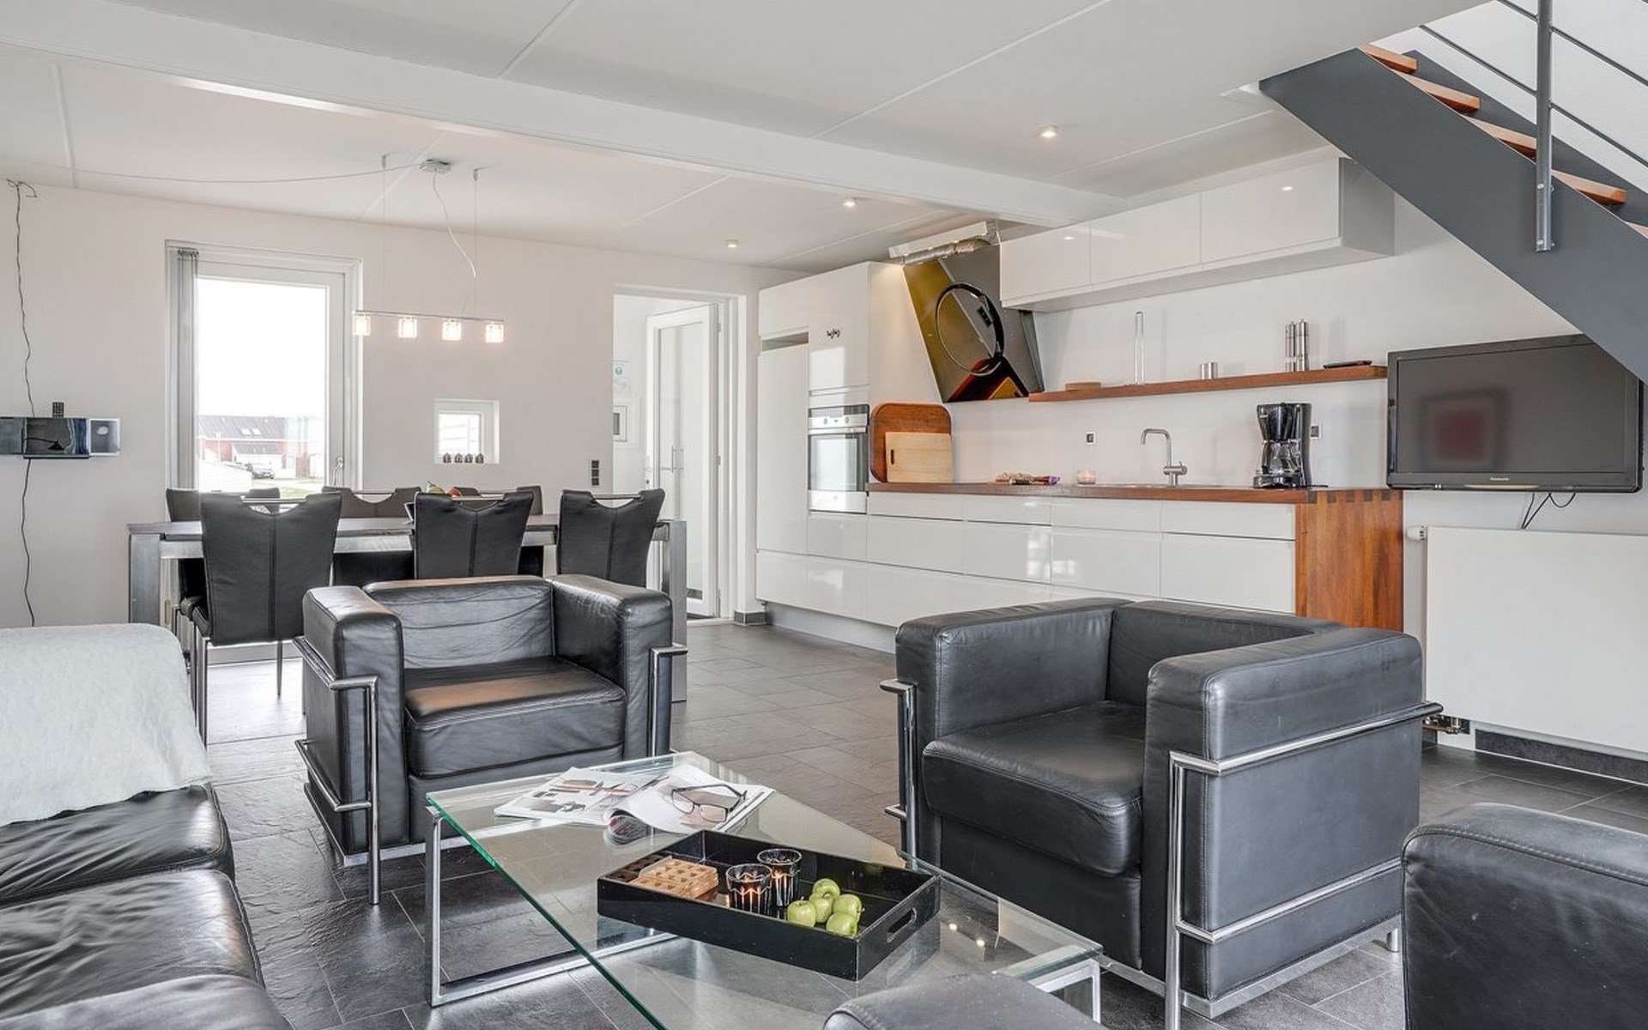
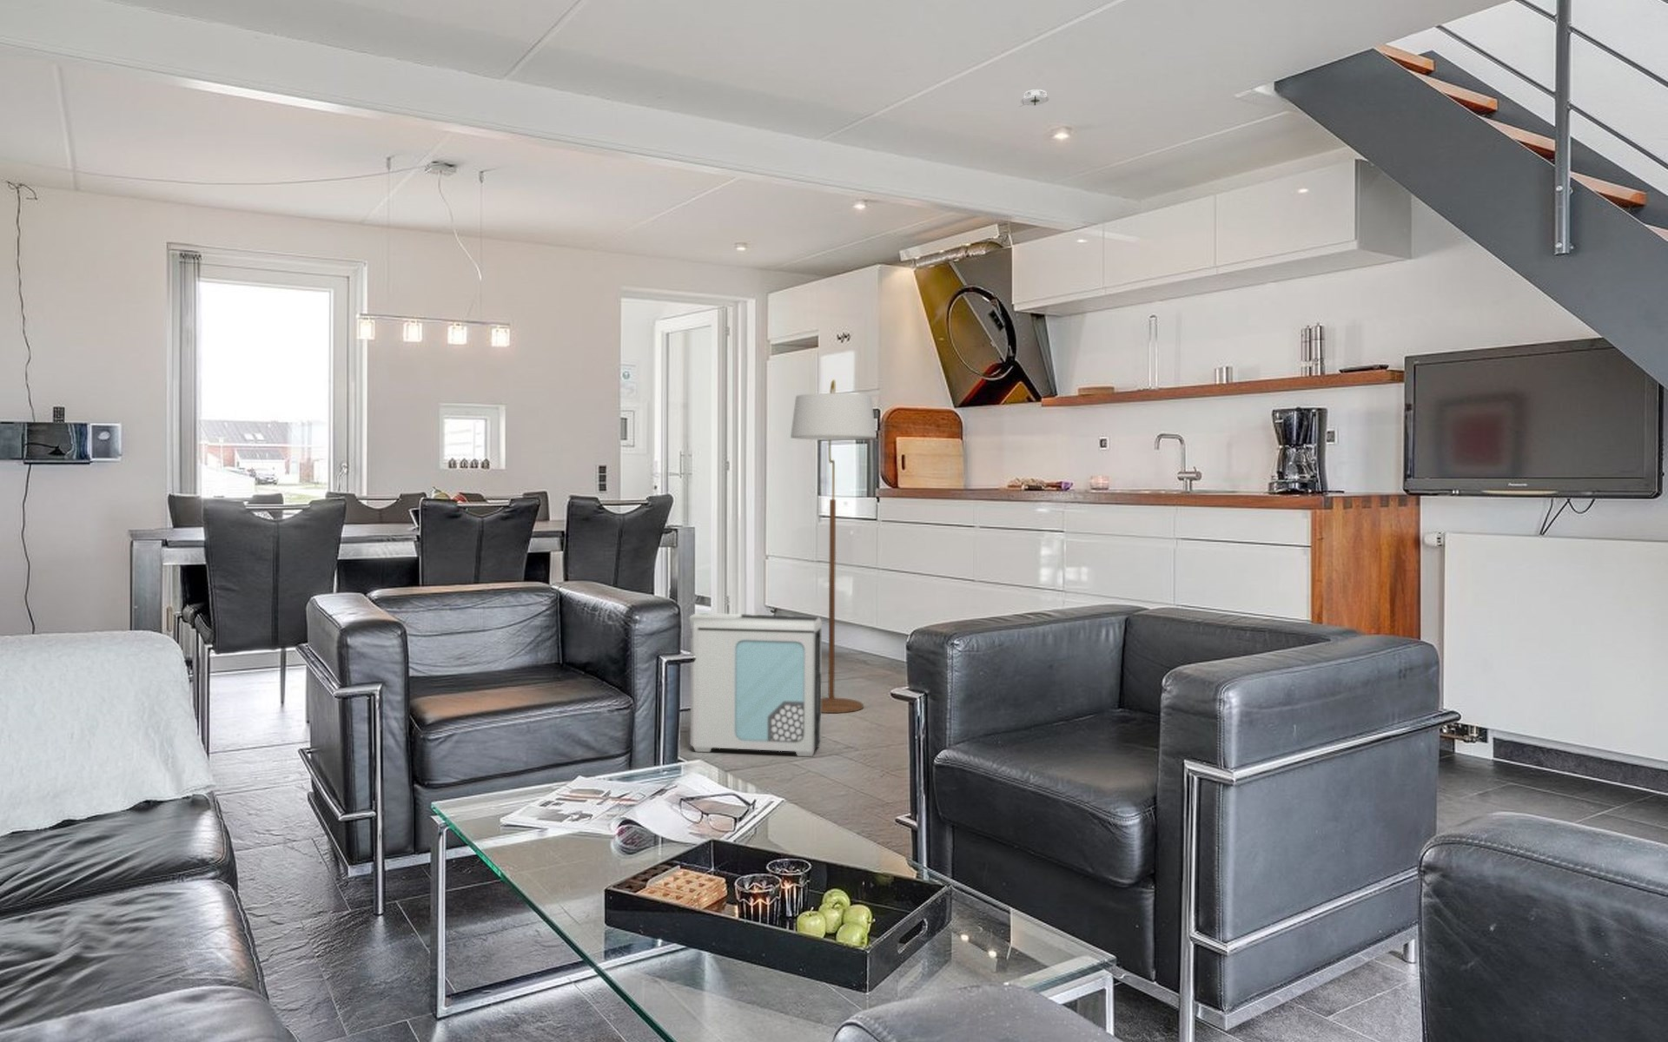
+ smoke detector [1020,89,1051,108]
+ air purifier [689,612,823,757]
+ floor lamp [790,378,878,714]
